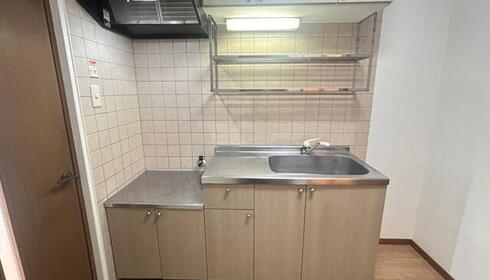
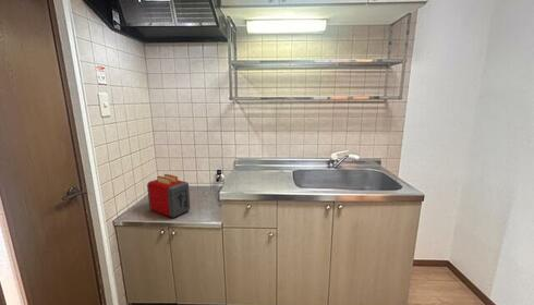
+ toaster [146,173,191,218]
